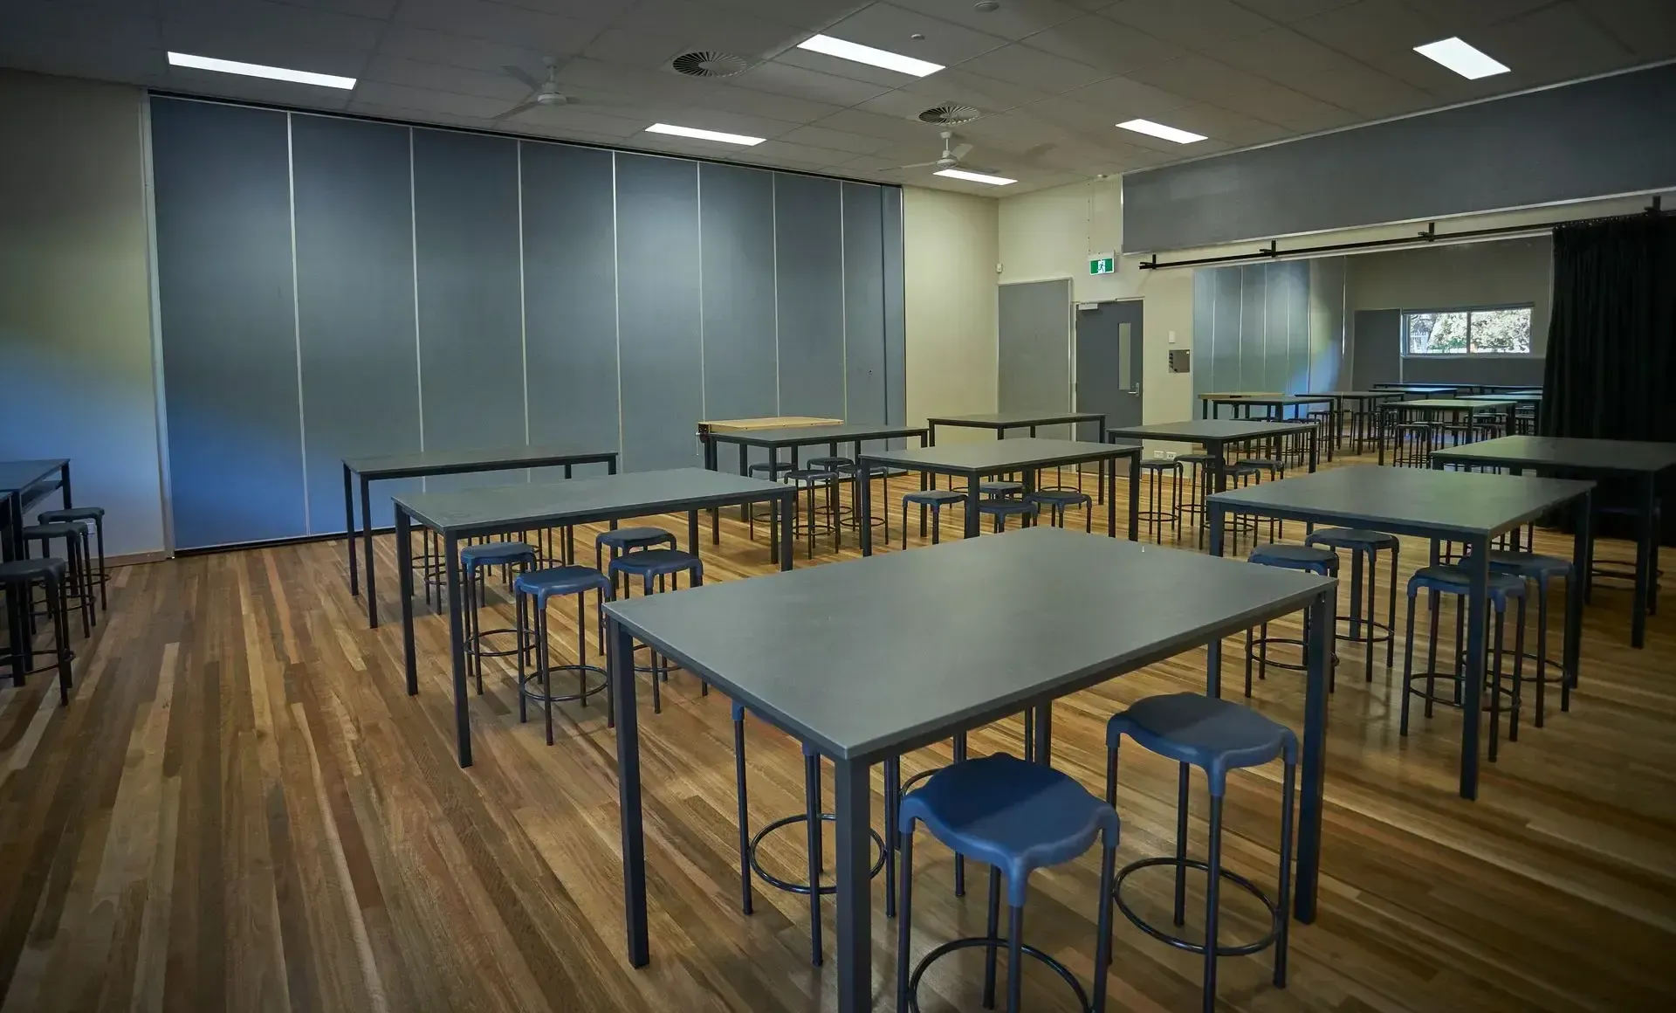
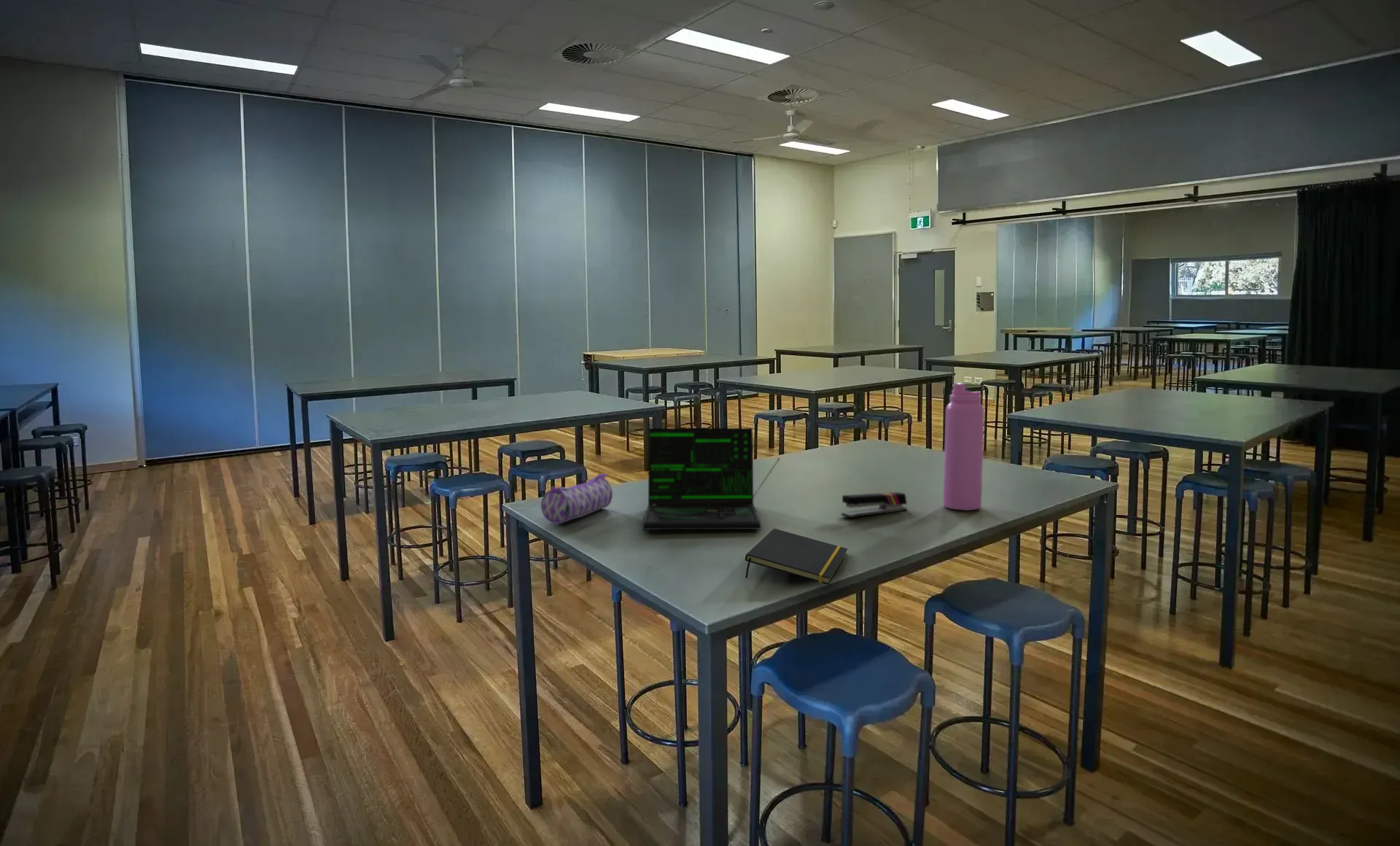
+ stapler [841,492,908,519]
+ laptop [642,427,781,530]
+ notepad [744,528,848,586]
+ pencil case [540,473,613,524]
+ water bottle [943,382,985,511]
